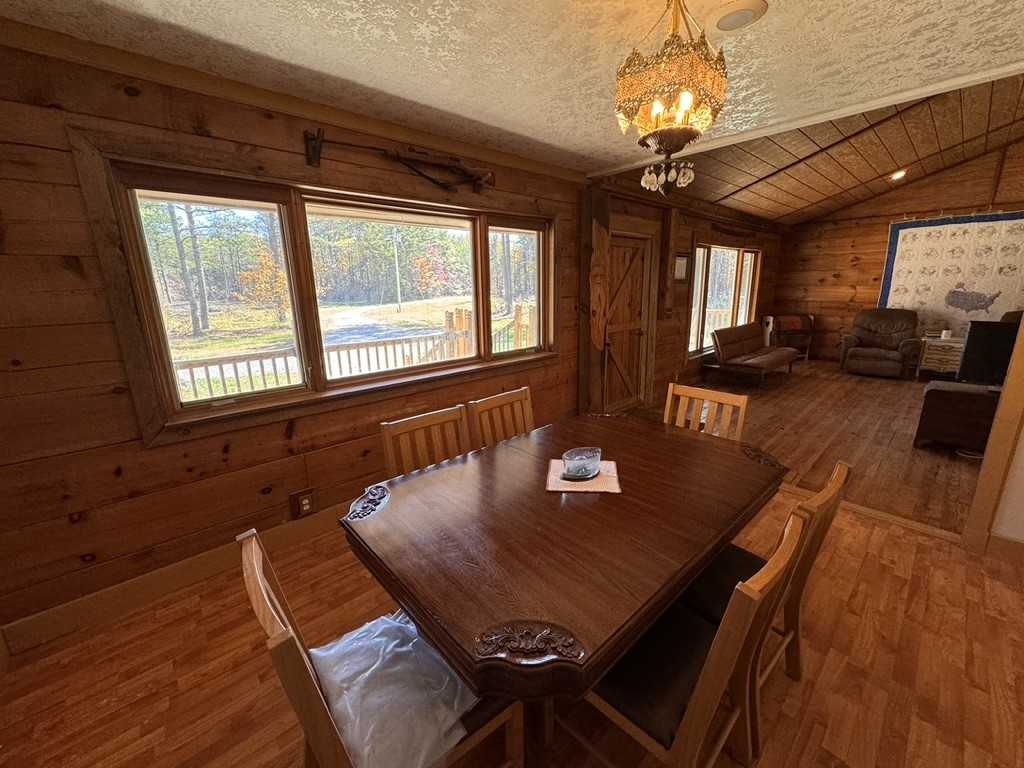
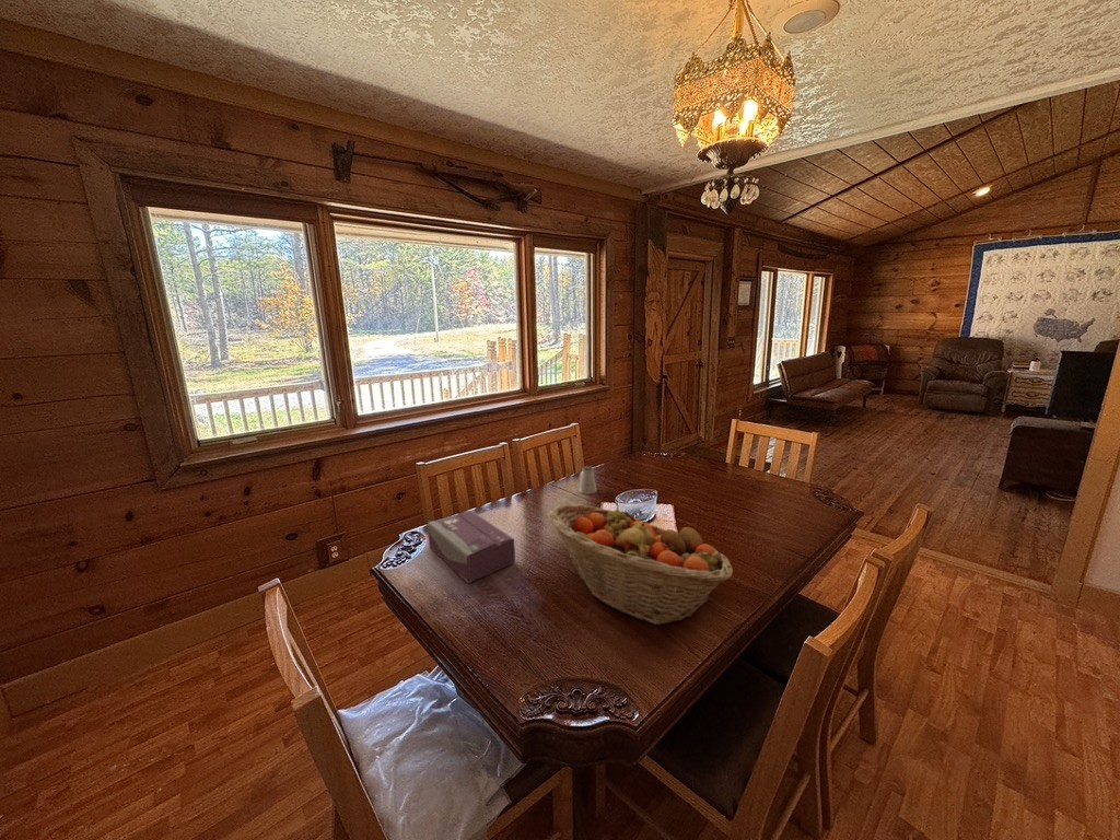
+ tissue box [427,510,516,584]
+ saltshaker [578,465,598,495]
+ fruit basket [546,503,734,626]
